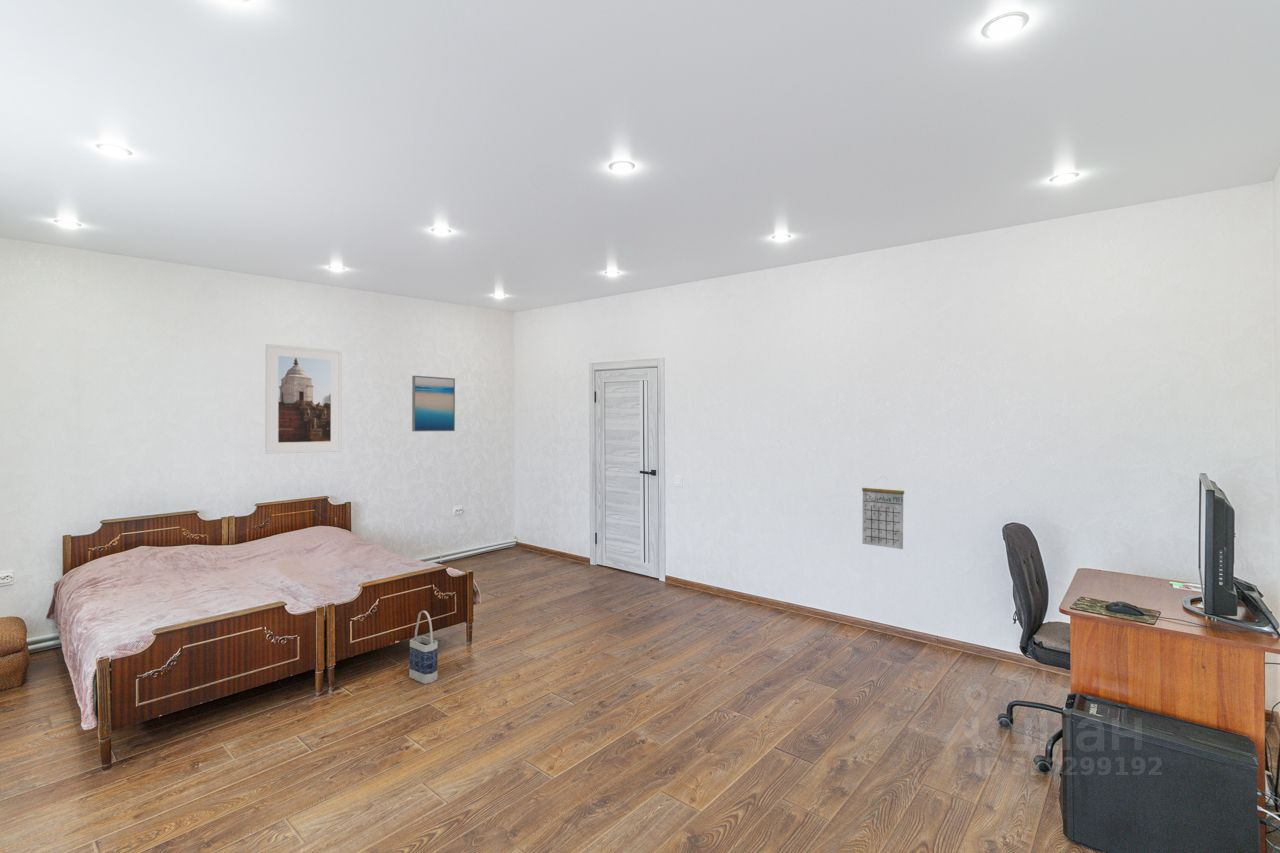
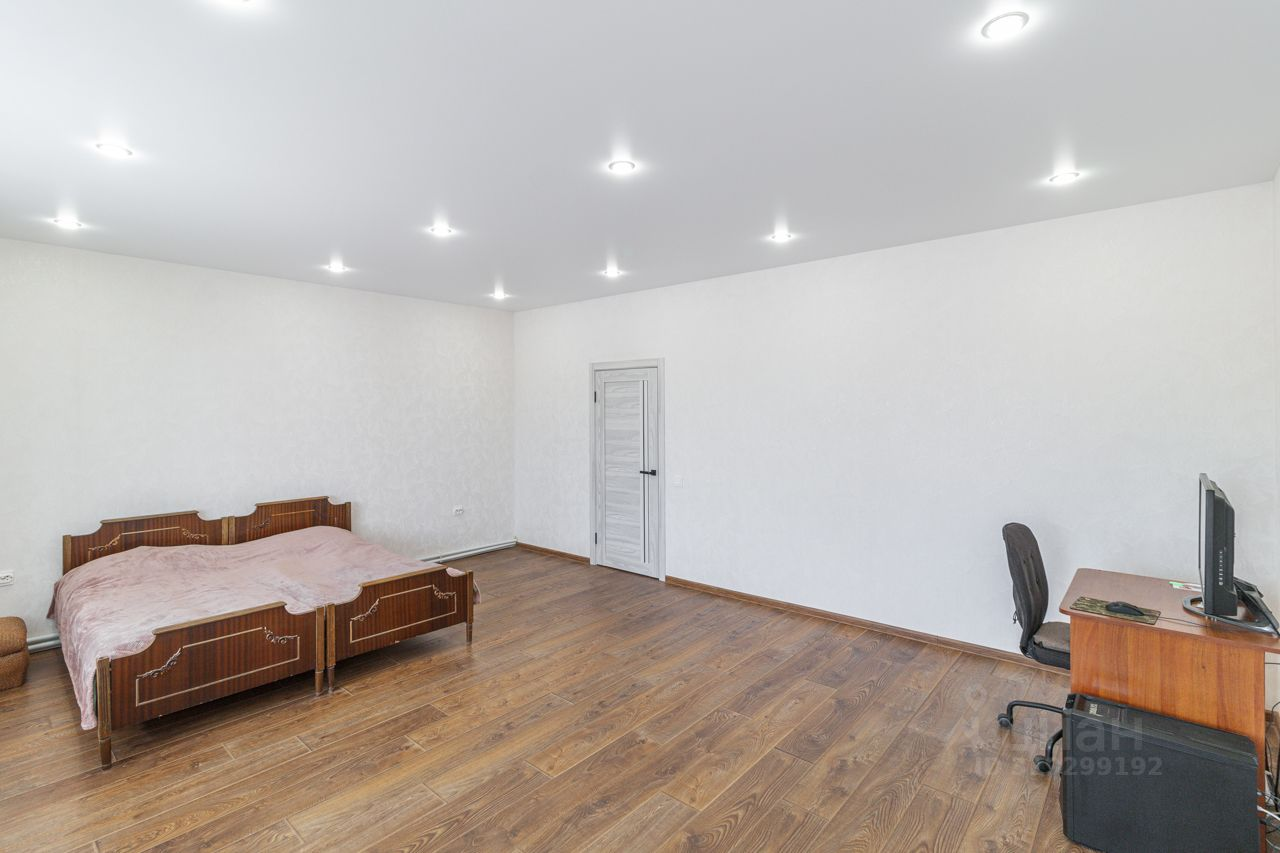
- calendar [861,476,905,550]
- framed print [264,343,343,455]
- wall art [411,375,456,432]
- bag [408,610,439,685]
